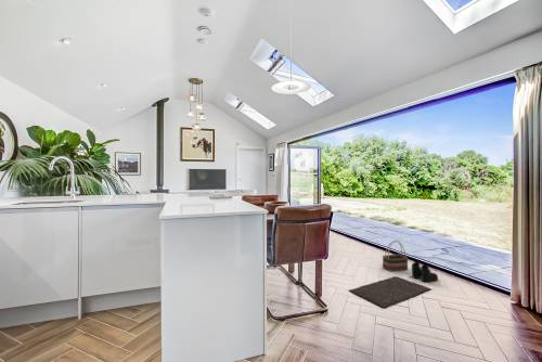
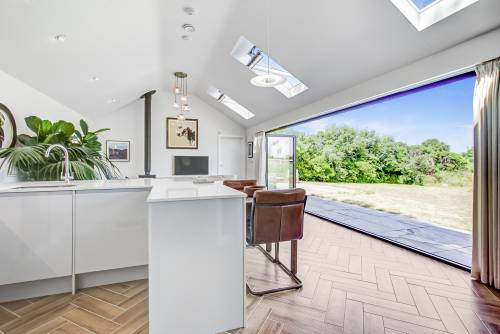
- doormat [348,275,431,309]
- basket [382,240,409,272]
- boots [411,260,439,283]
